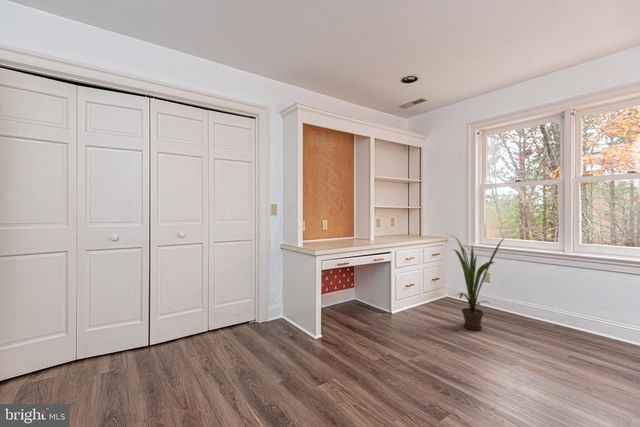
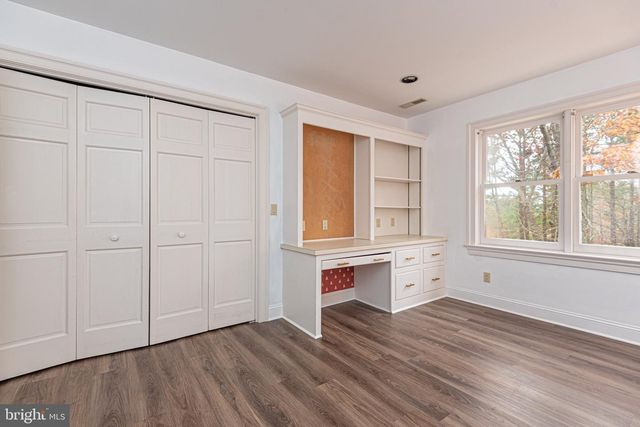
- house plant [450,234,506,331]
